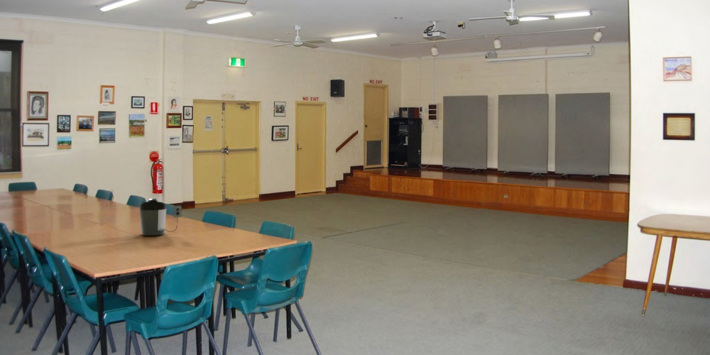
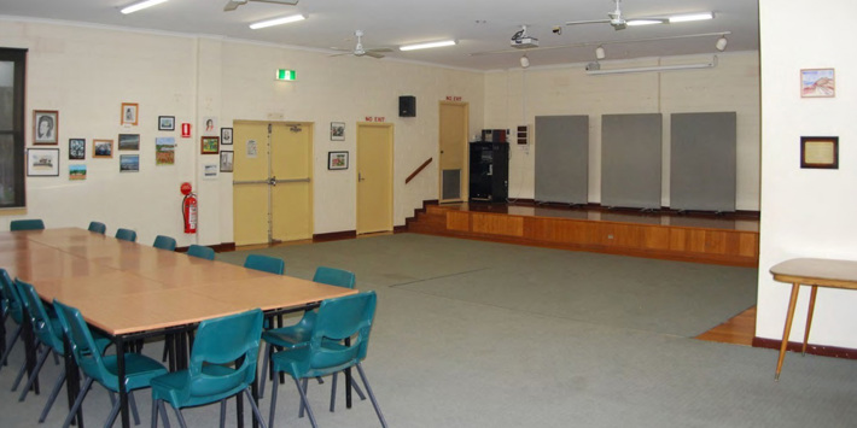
- coffee maker [138,198,183,237]
